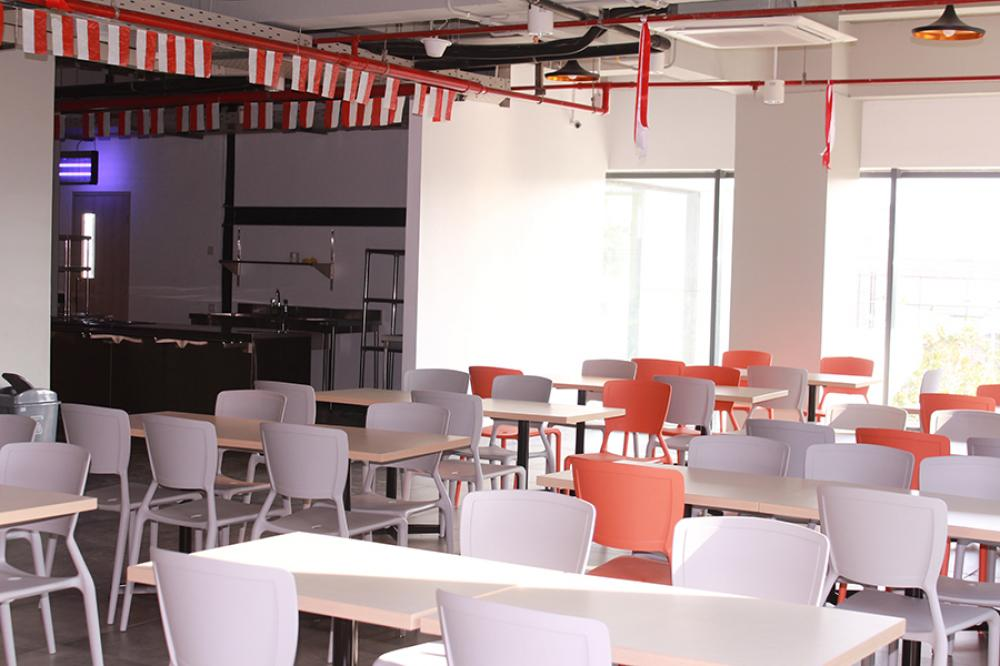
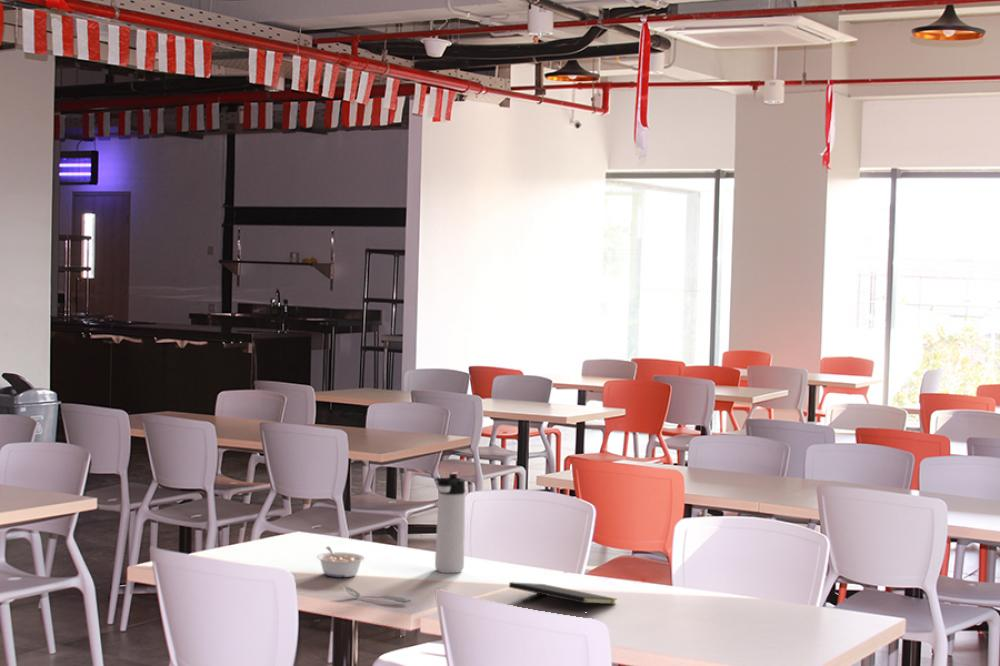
+ spoon [342,585,412,604]
+ thermos bottle [434,473,466,574]
+ legume [316,546,366,578]
+ notepad [508,581,617,617]
